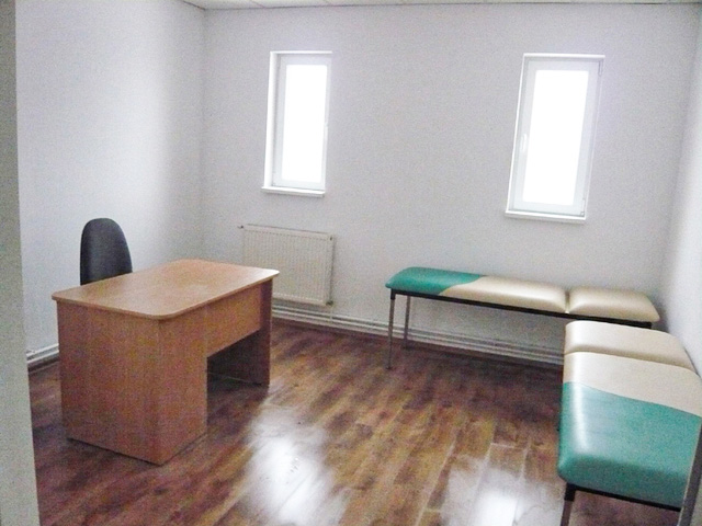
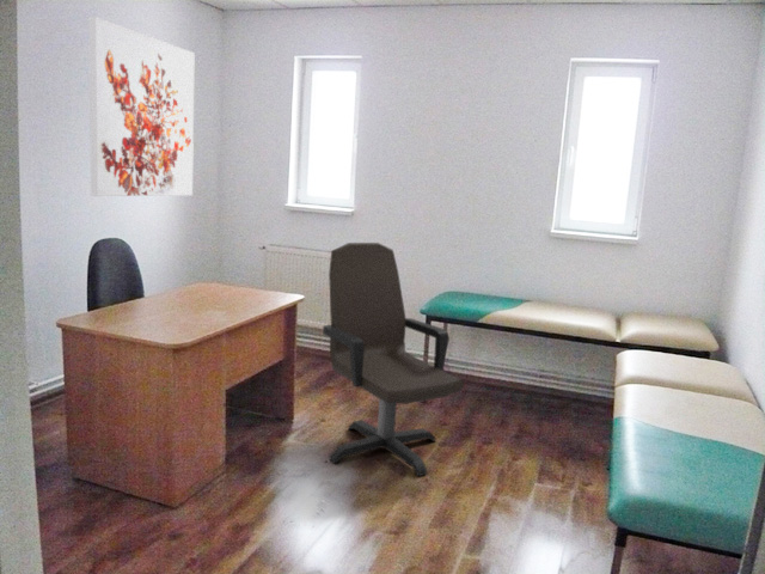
+ wall art [87,16,196,197]
+ office chair [322,242,465,477]
